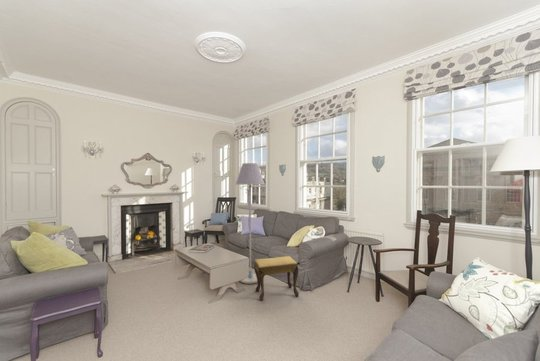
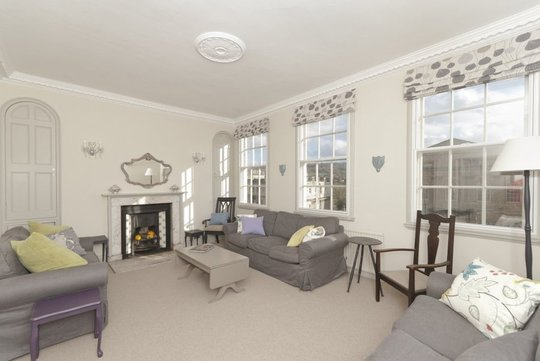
- floor lamp [235,162,266,285]
- footstool [253,255,300,302]
